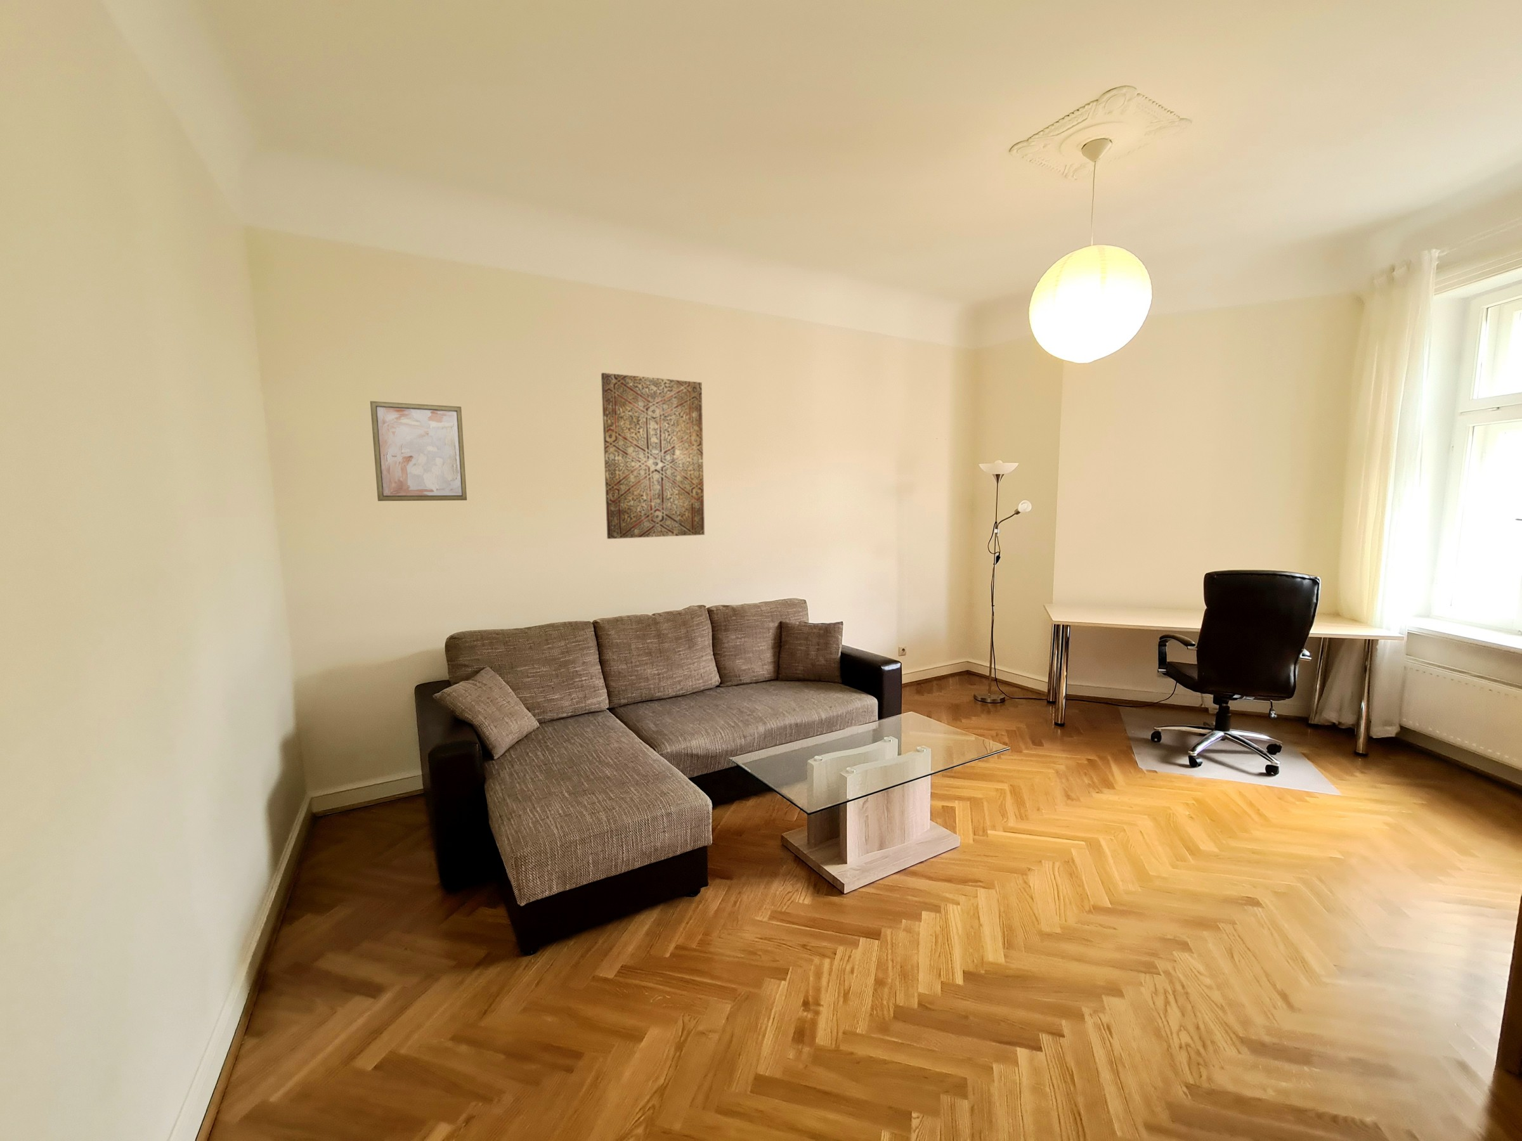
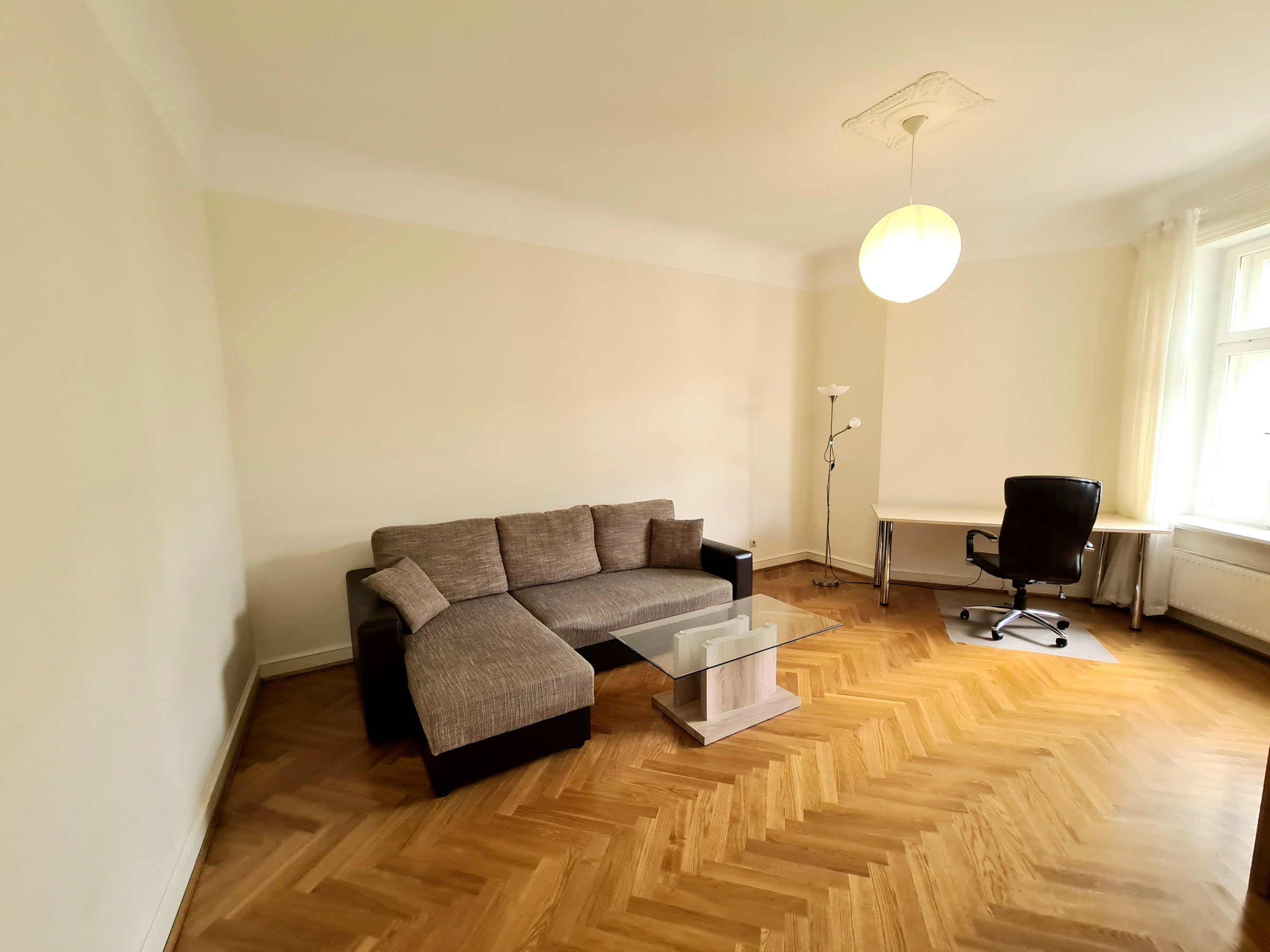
- wall art [600,372,705,539]
- wall art [370,400,467,501]
